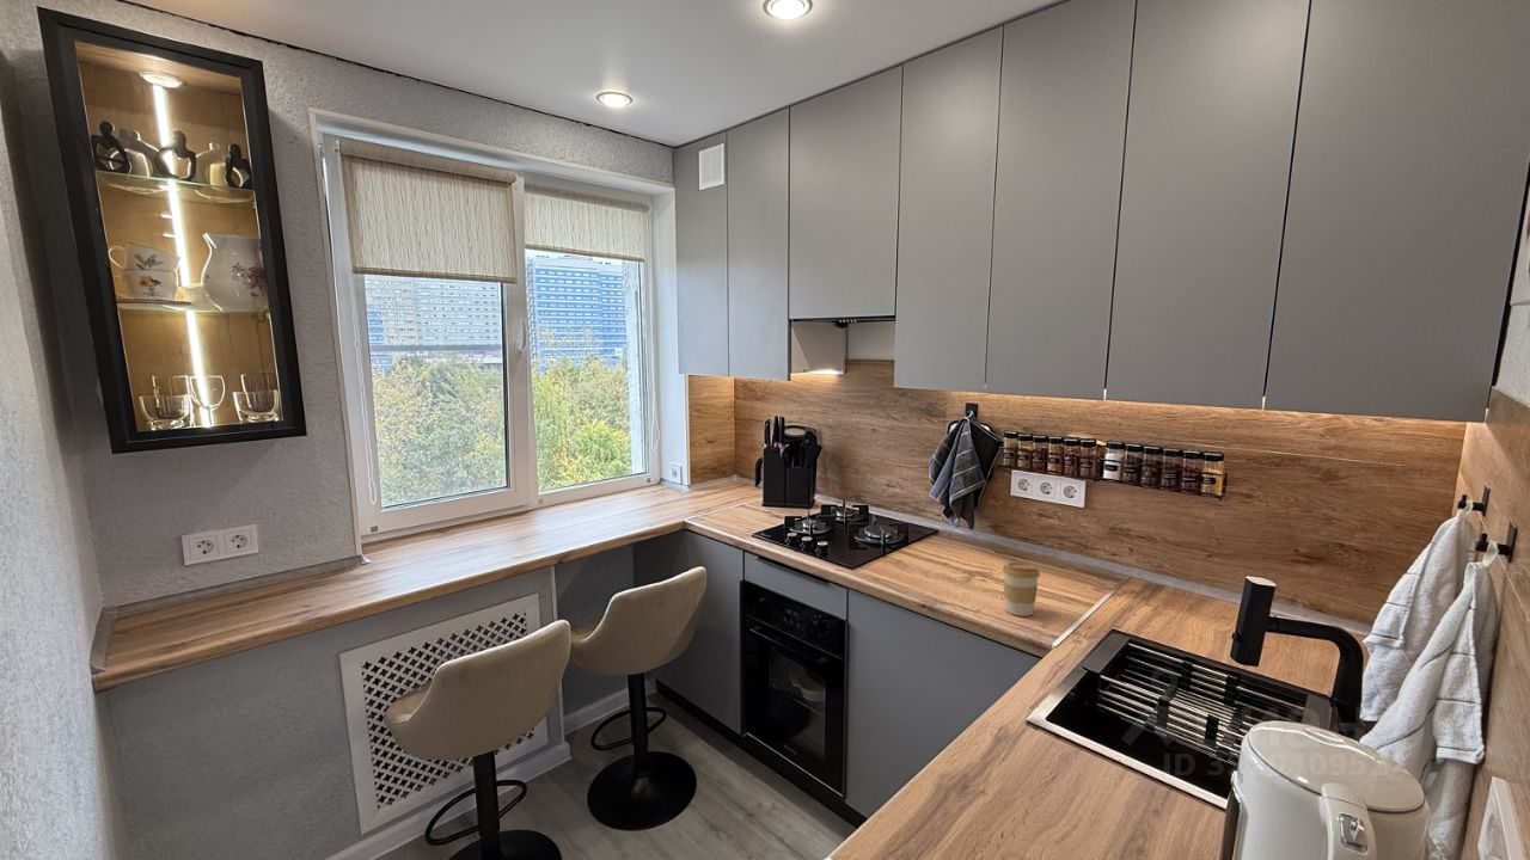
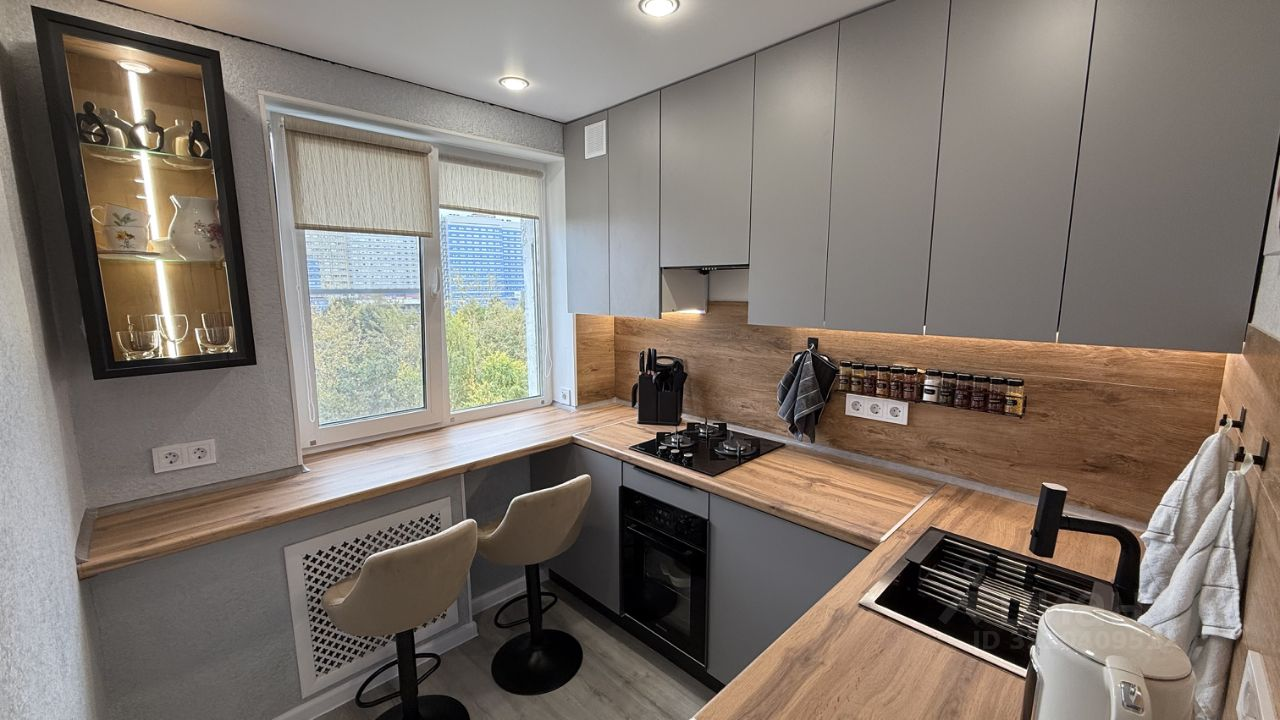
- coffee cup [1000,561,1041,618]
